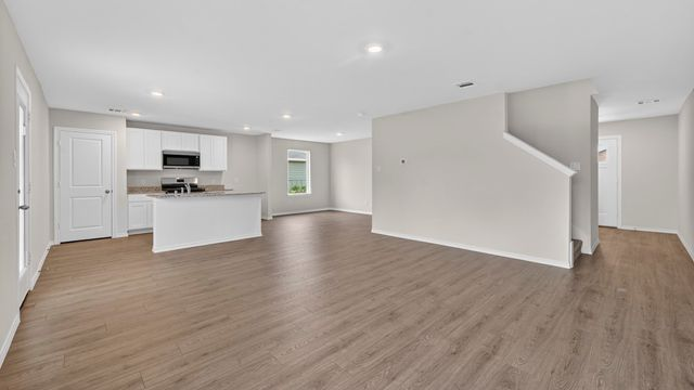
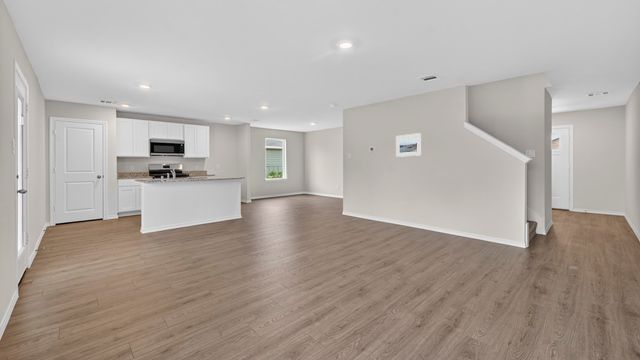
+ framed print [395,132,422,158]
